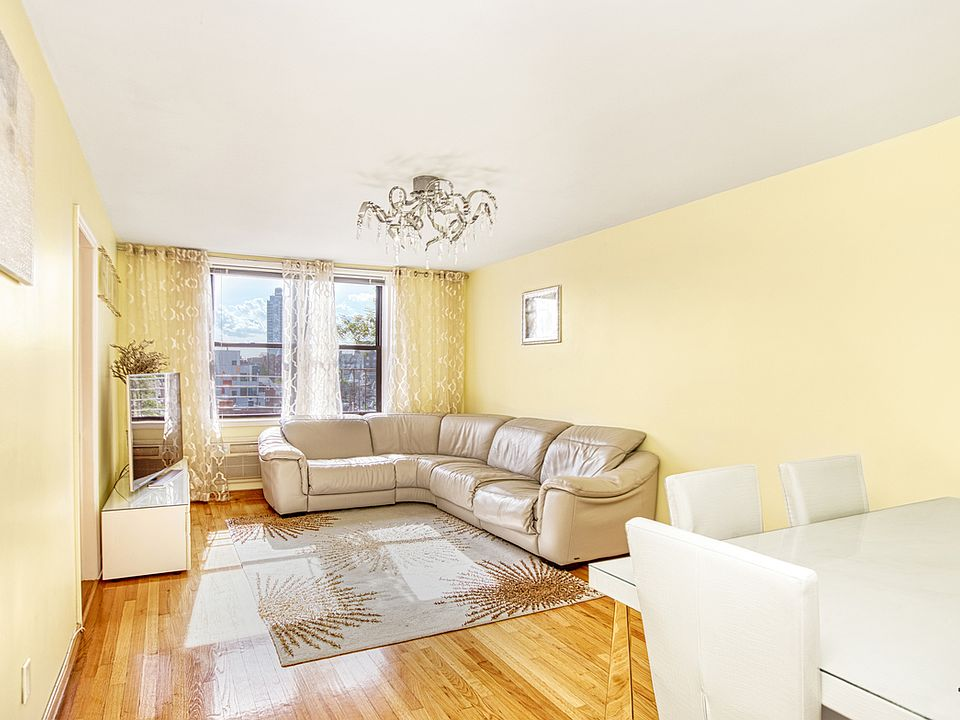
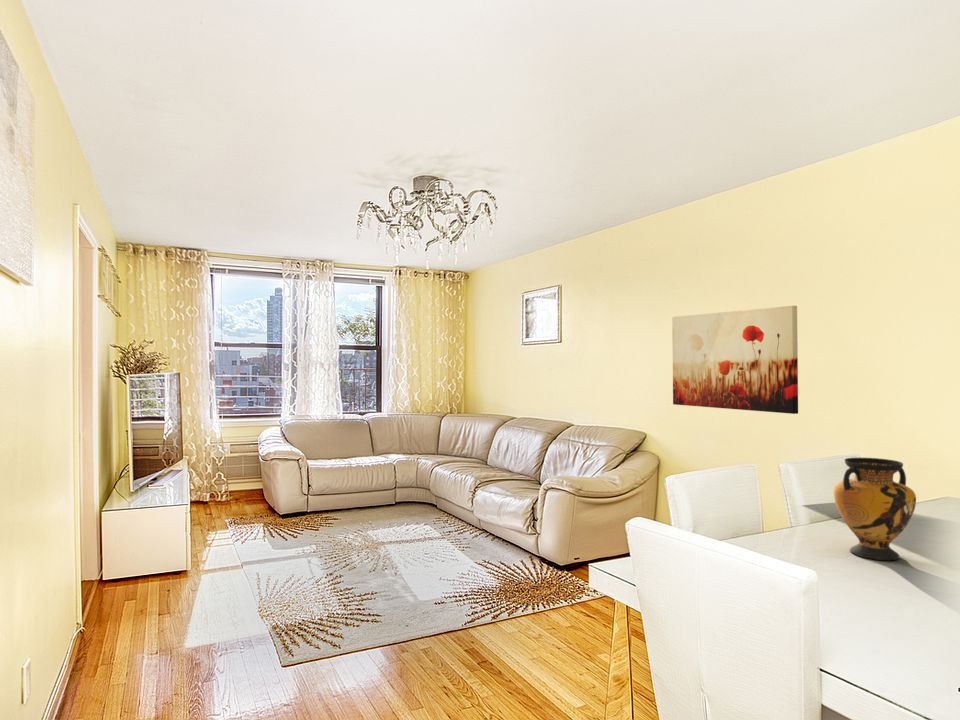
+ wall art [671,305,799,415]
+ vase [833,457,917,561]
